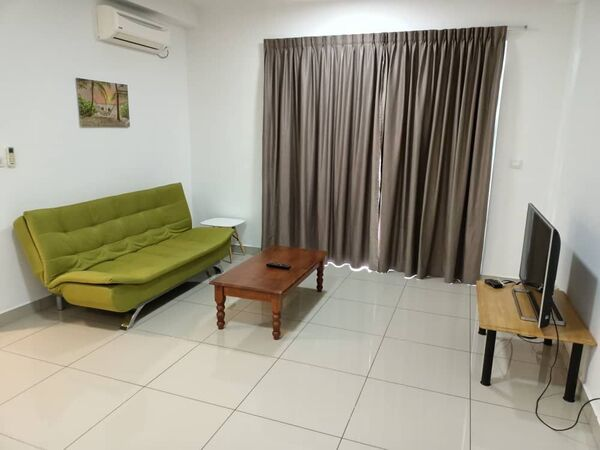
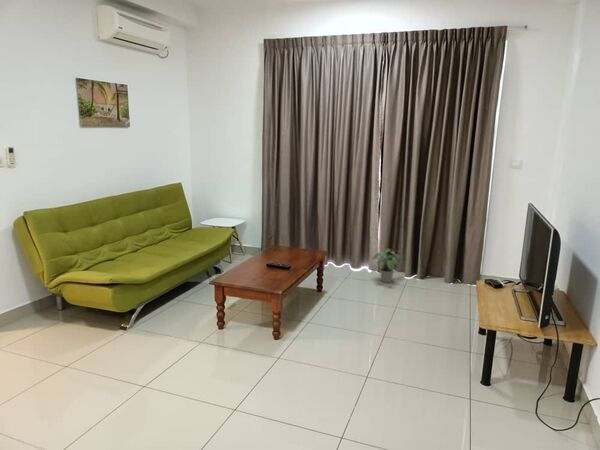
+ potted plant [372,248,405,283]
